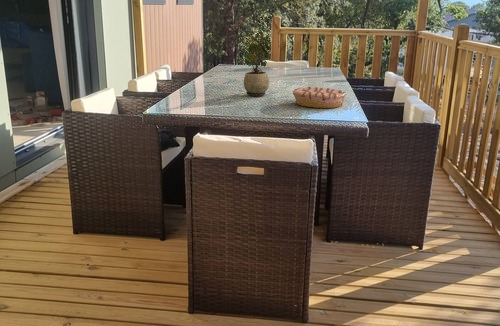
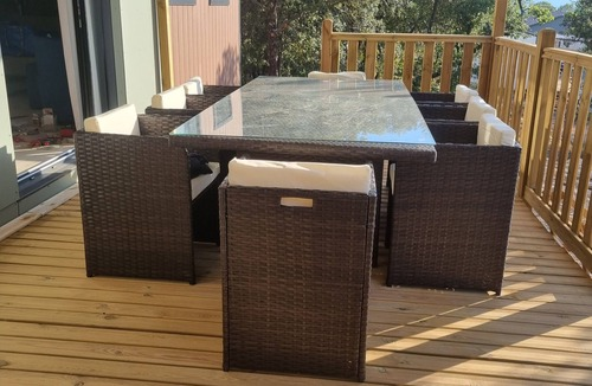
- potted plant [243,30,271,98]
- plate [292,86,347,109]
